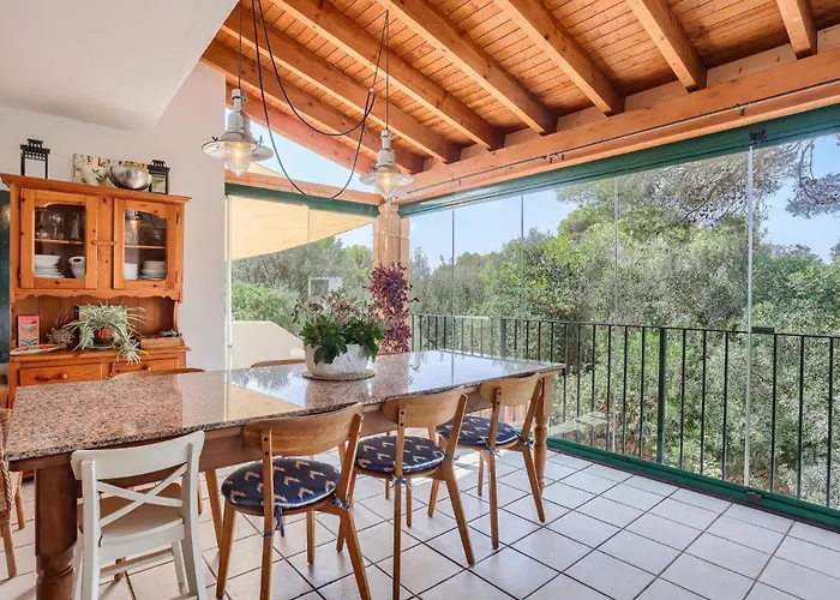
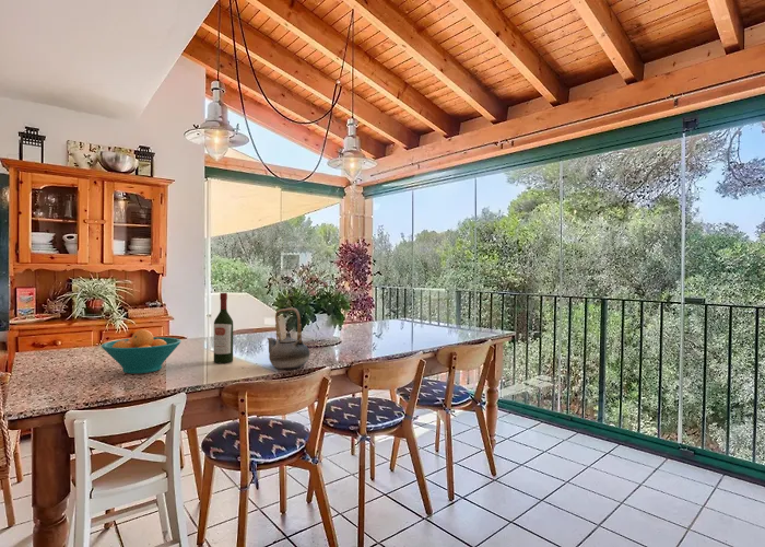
+ wine bottle [213,292,234,364]
+ fruit bowl [101,328,183,375]
+ teapot [267,306,311,370]
